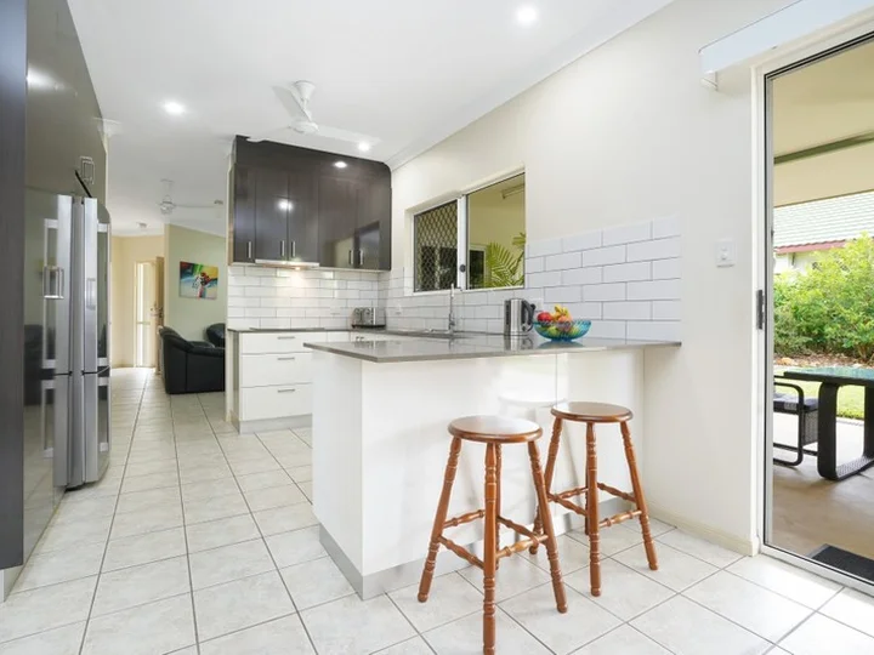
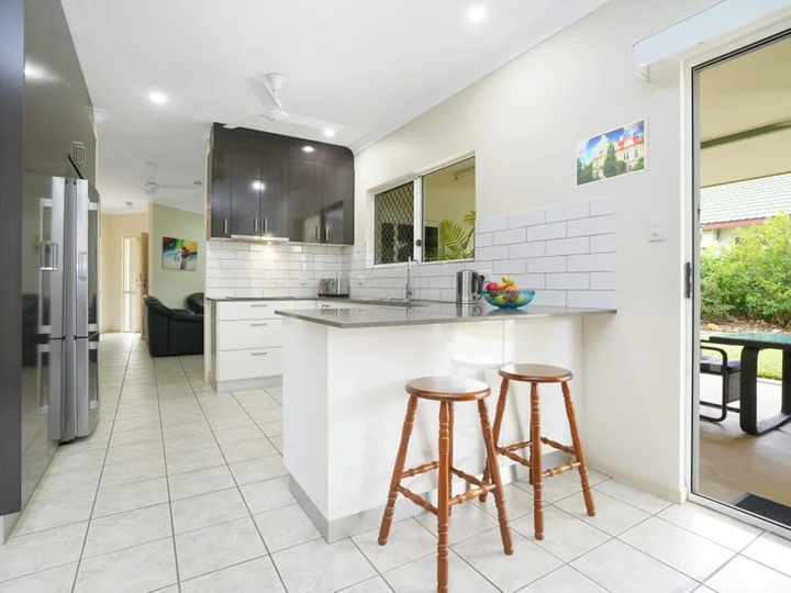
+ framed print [575,118,650,189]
